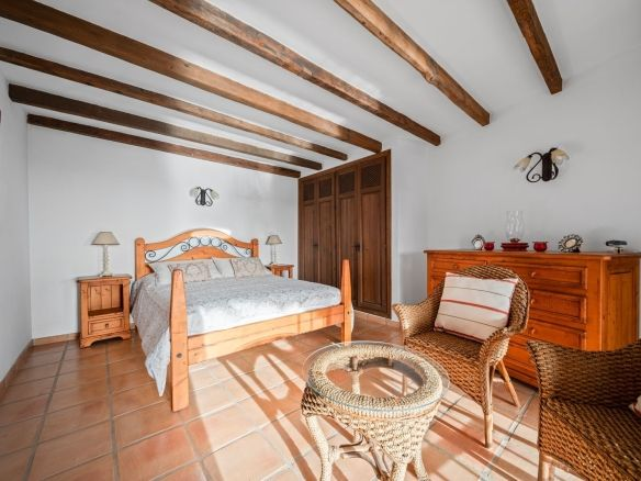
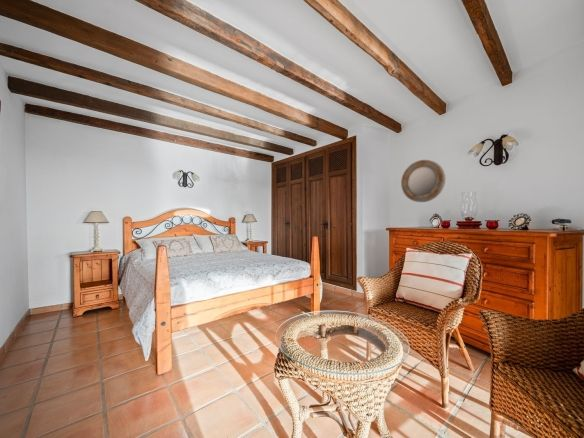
+ home mirror [400,159,446,203]
